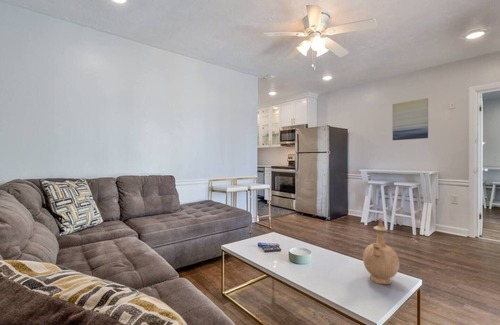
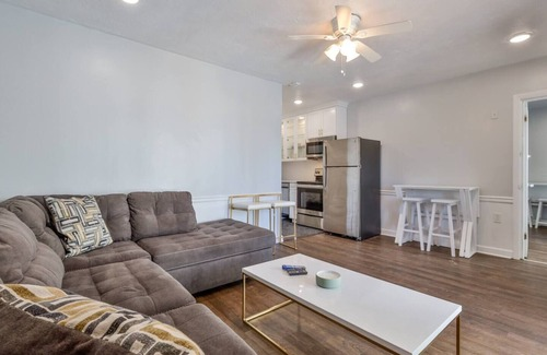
- wall art [391,97,429,141]
- vase [362,217,400,285]
